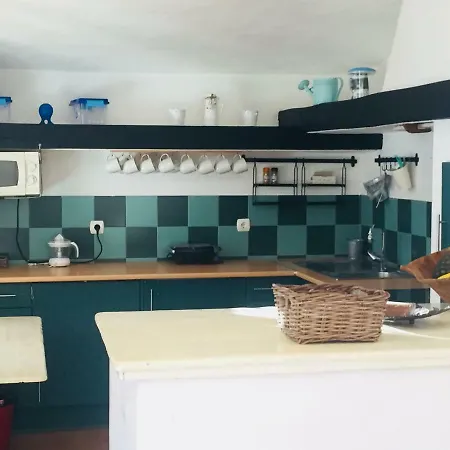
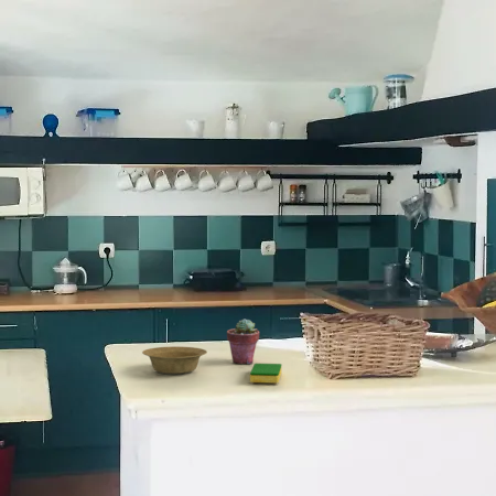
+ bowl [141,345,208,375]
+ dish sponge [249,363,283,384]
+ potted succulent [226,317,260,365]
